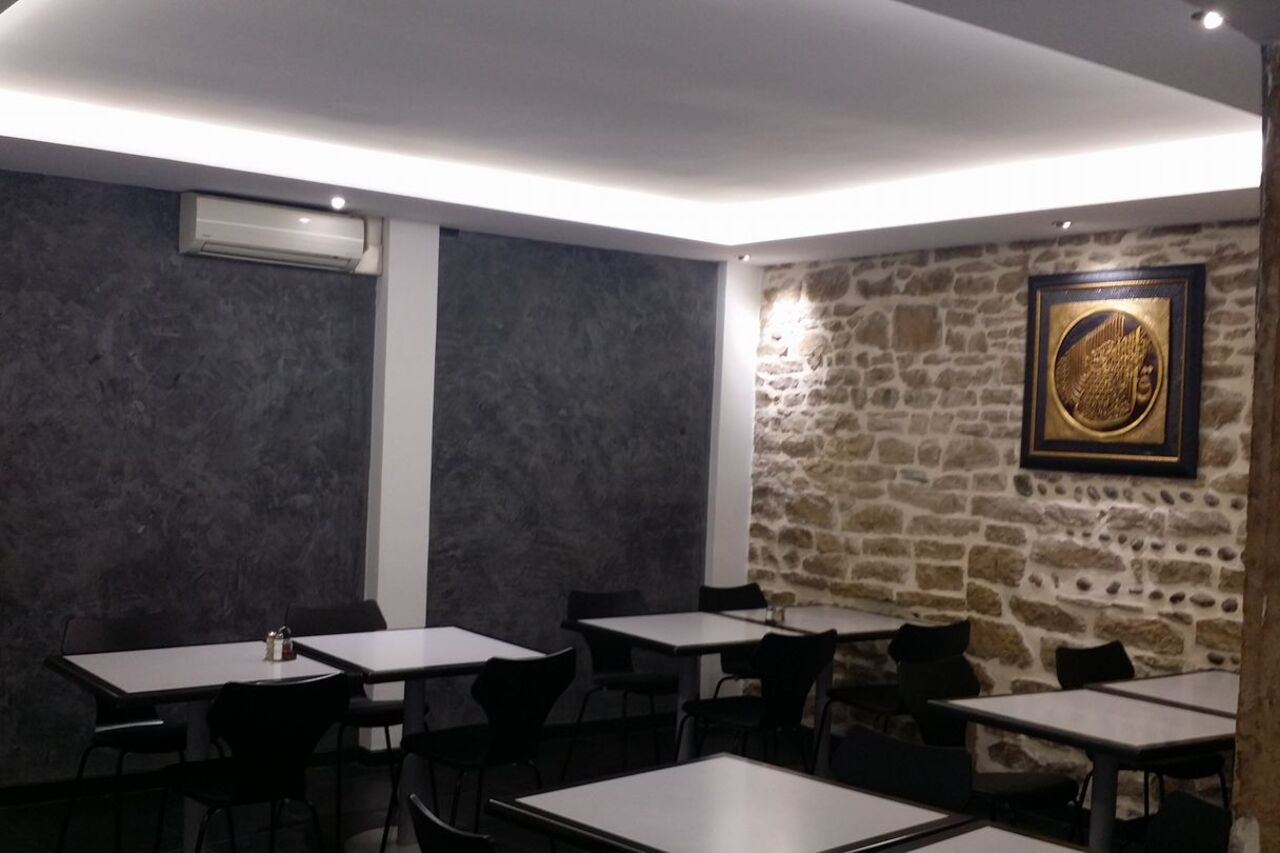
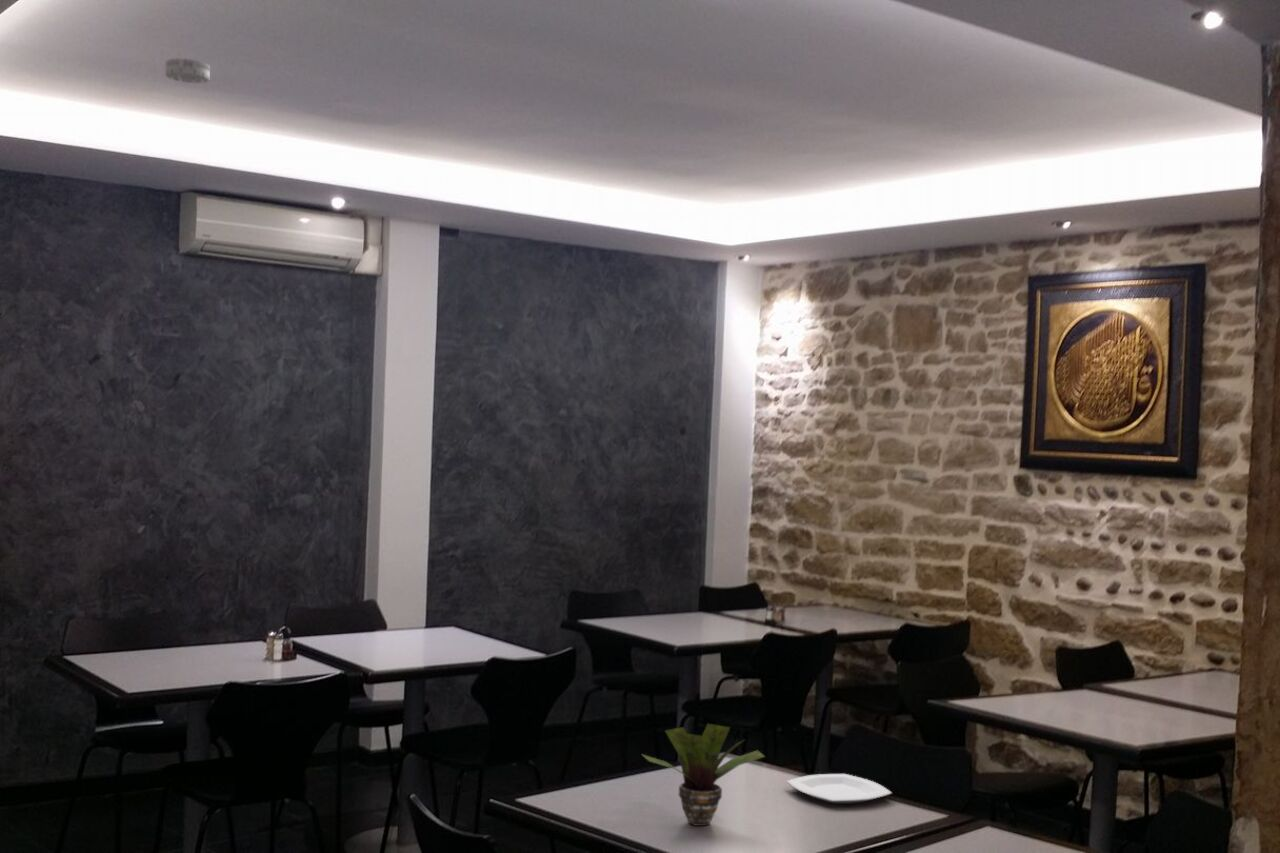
+ smoke detector [164,57,211,84]
+ plate [786,773,893,805]
+ potted plant [642,723,766,827]
